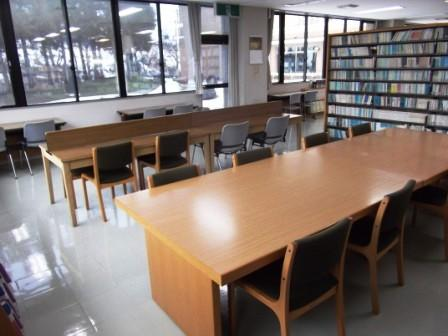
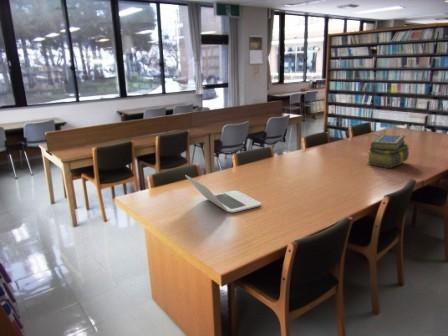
+ laptop [184,174,262,213]
+ stack of books [366,134,411,169]
